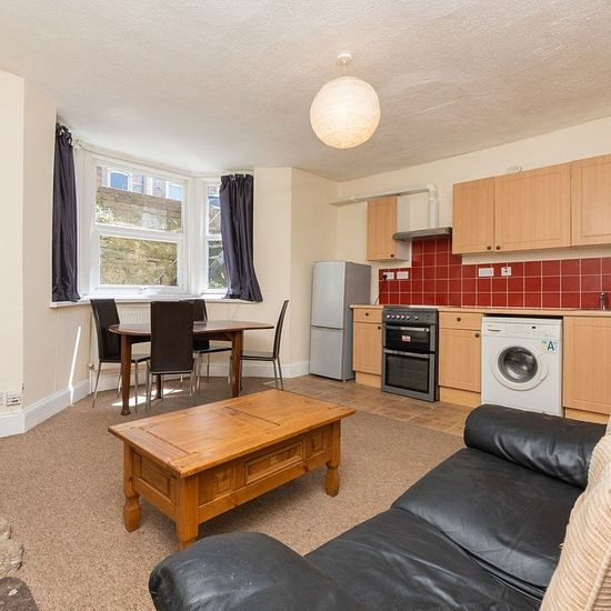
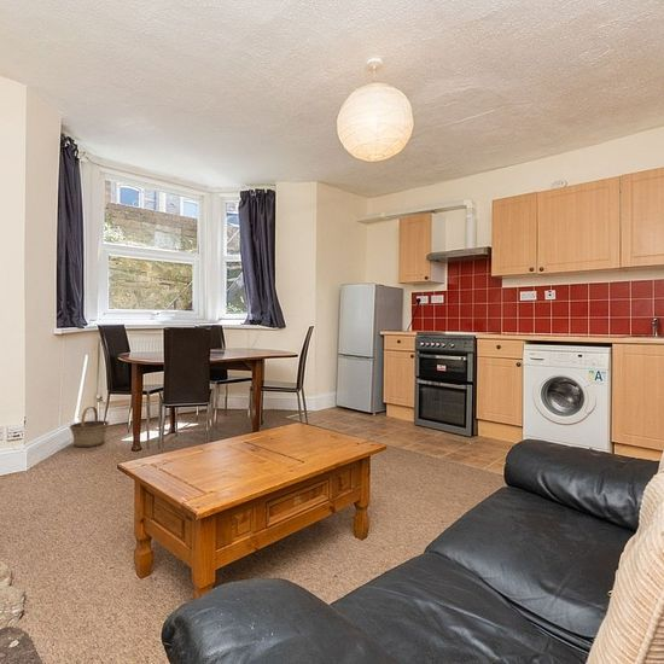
+ basket [69,406,110,448]
